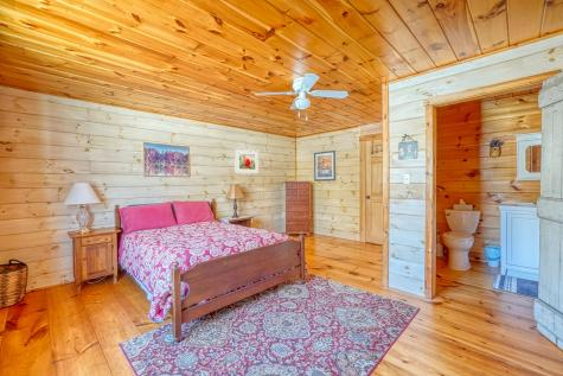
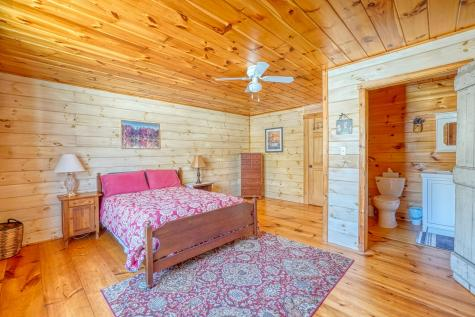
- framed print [233,148,260,174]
